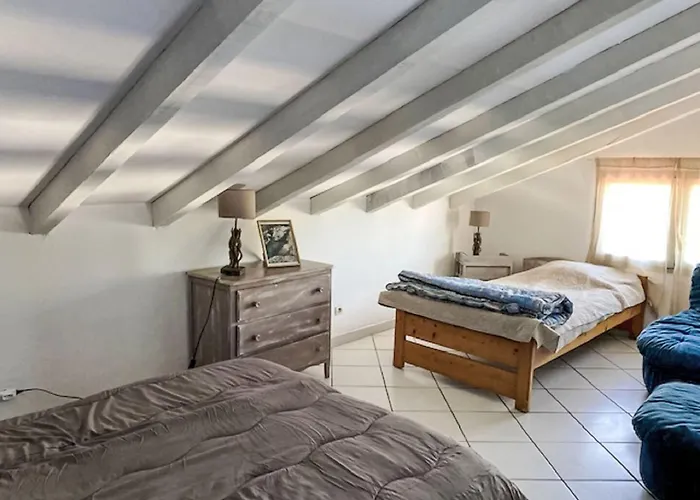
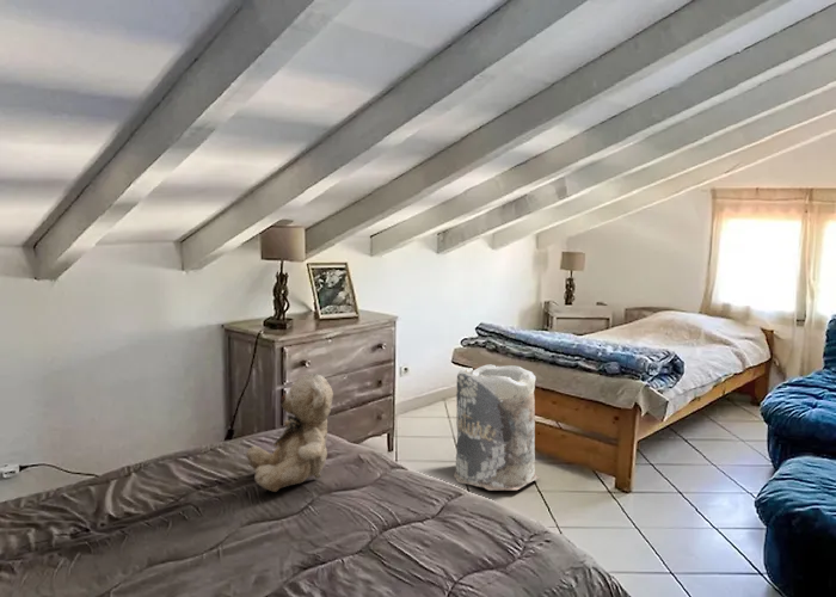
+ teddy bear [245,373,334,493]
+ bag [453,363,541,491]
